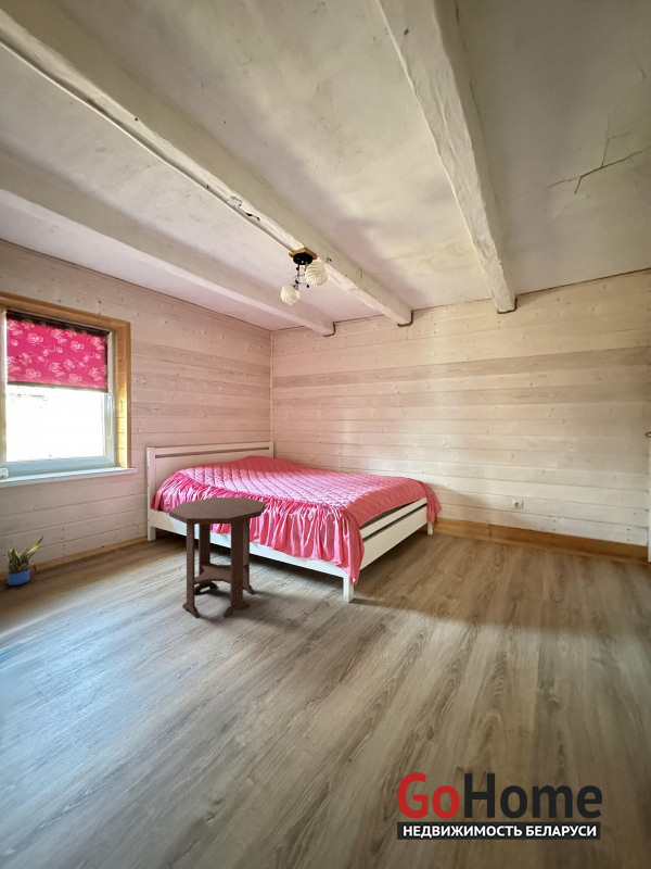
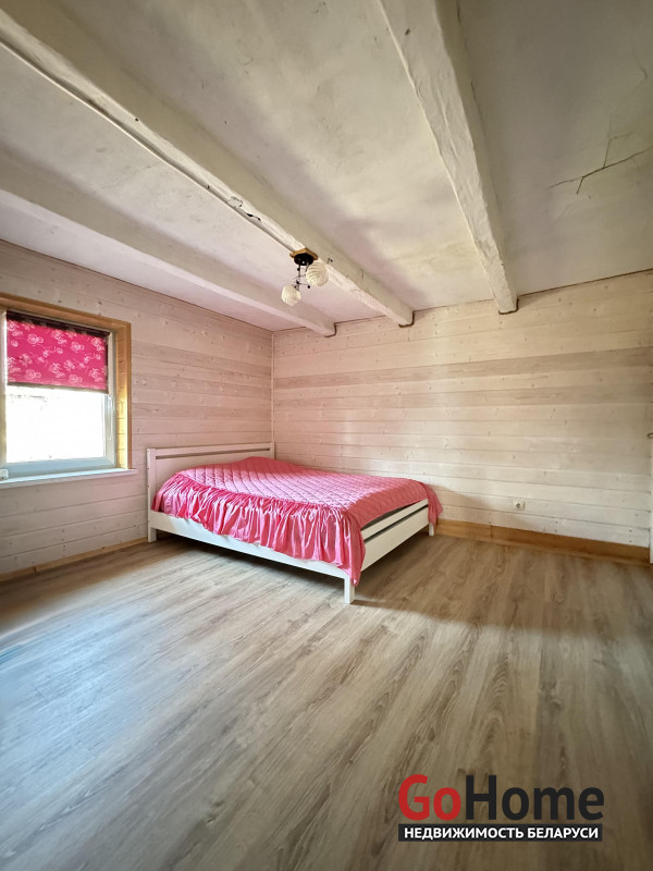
- potted plant [5,533,46,587]
- side table [168,496,266,619]
